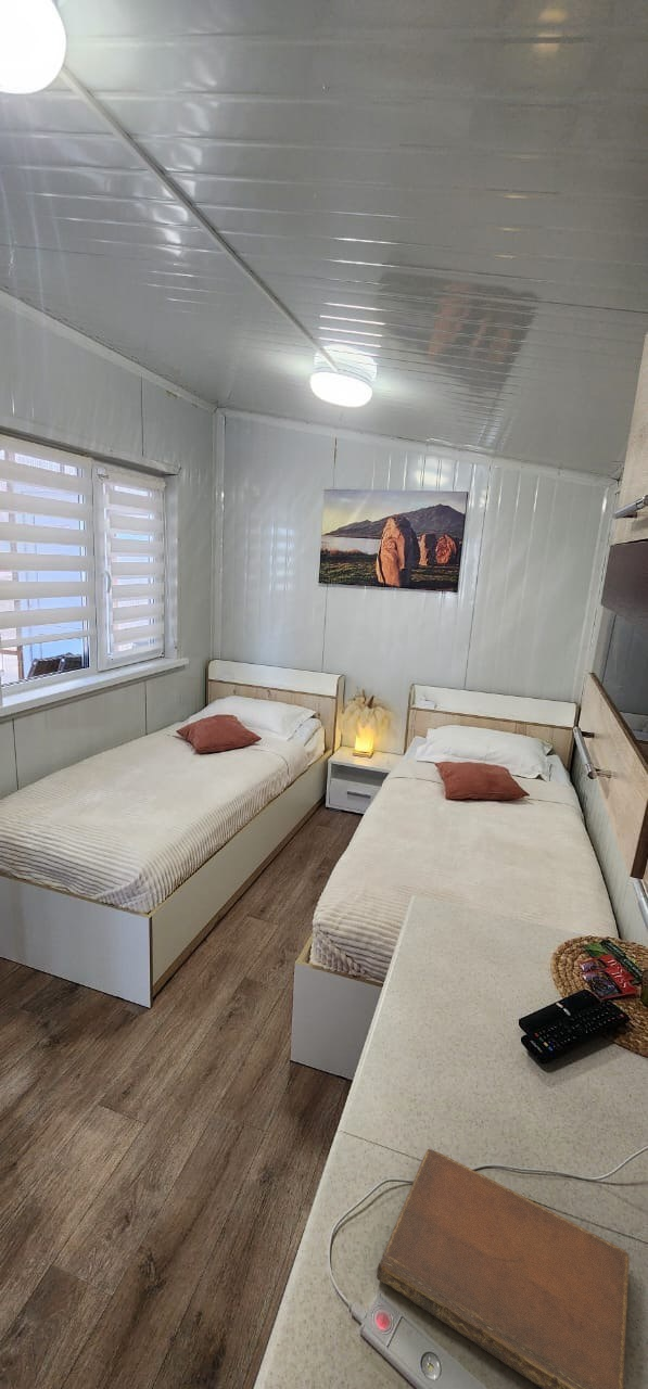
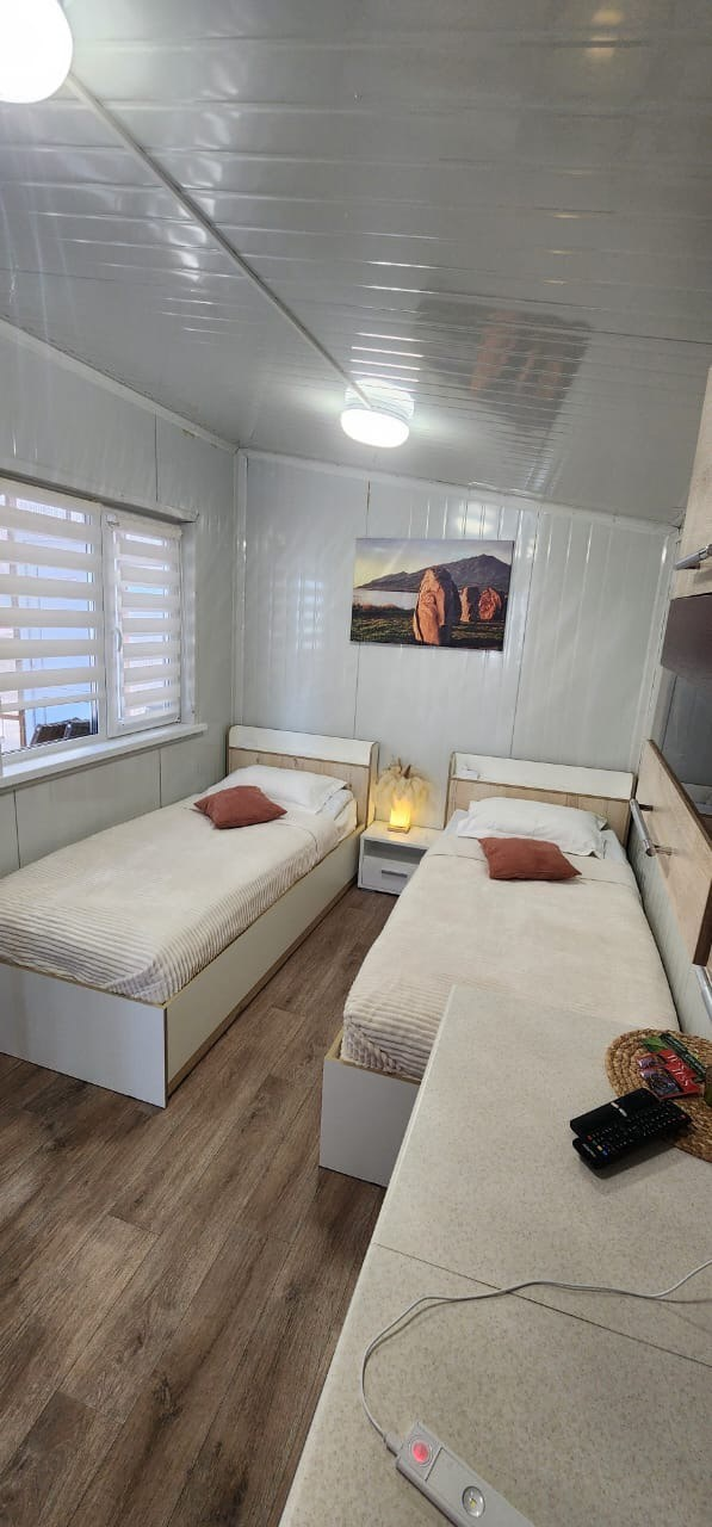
- notebook [376,1148,631,1389]
